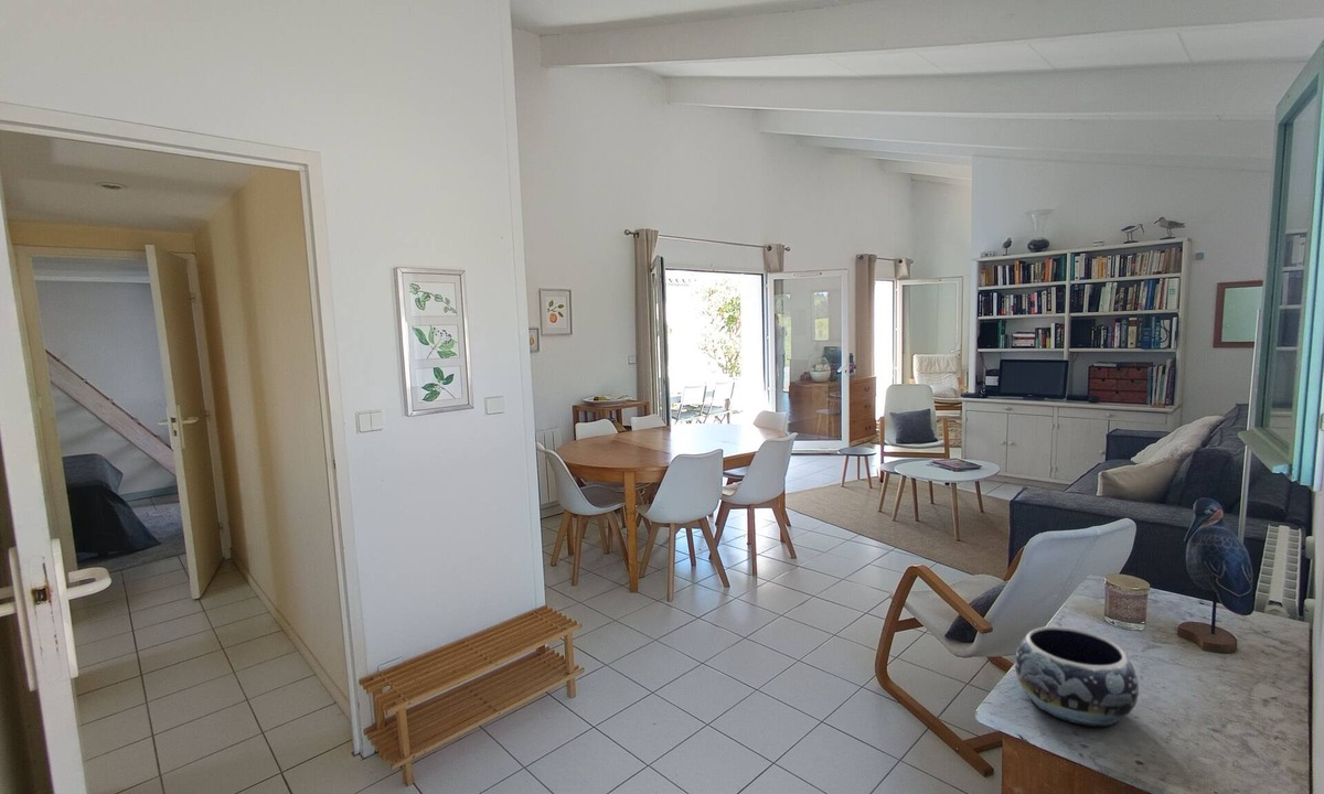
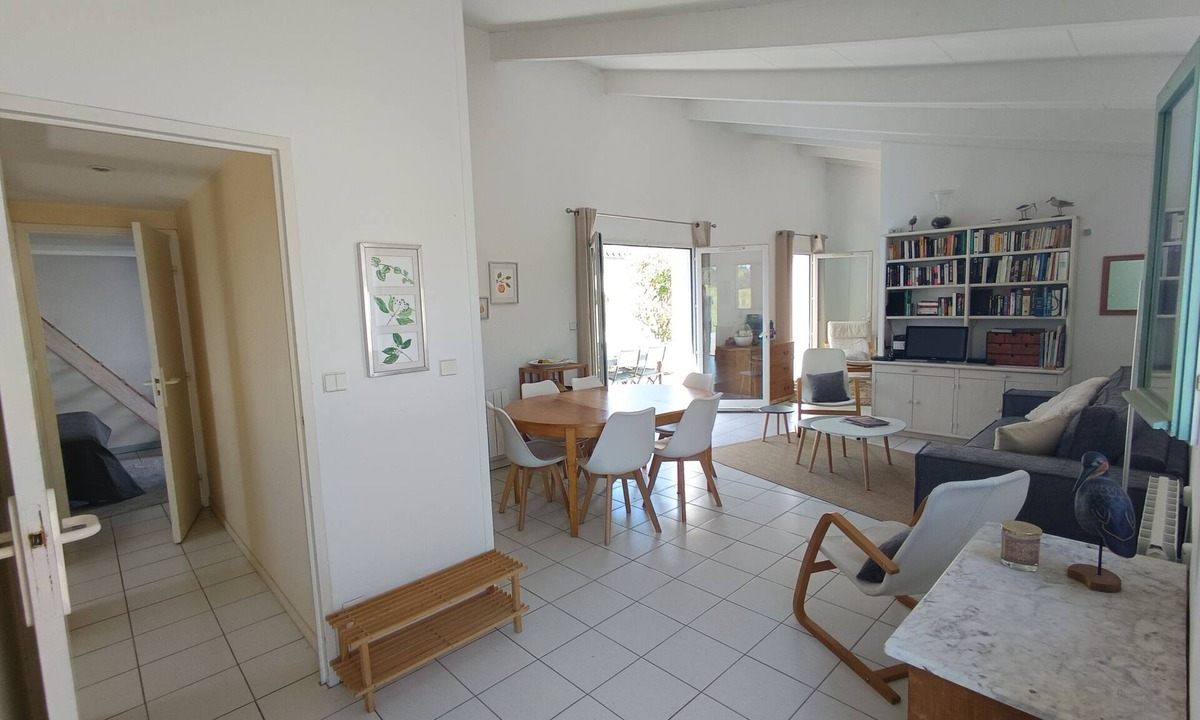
- decorative bowl [1014,625,1140,728]
